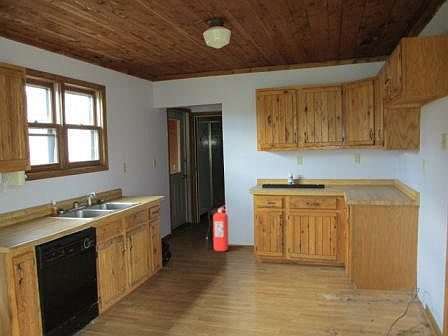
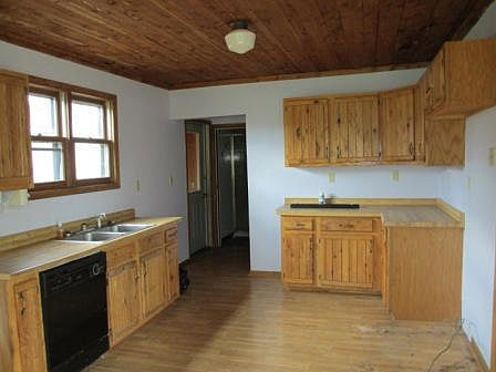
- fire extinguisher [204,204,230,253]
